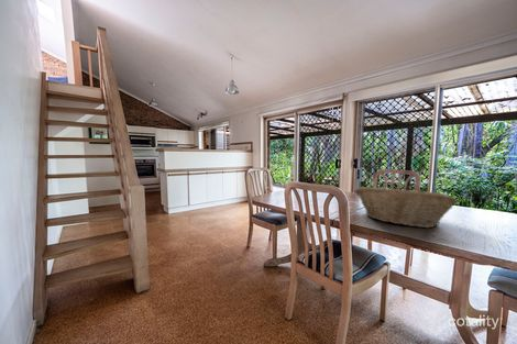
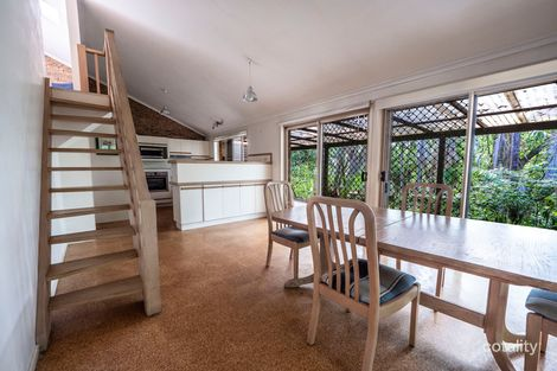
- fruit basket [354,186,458,229]
